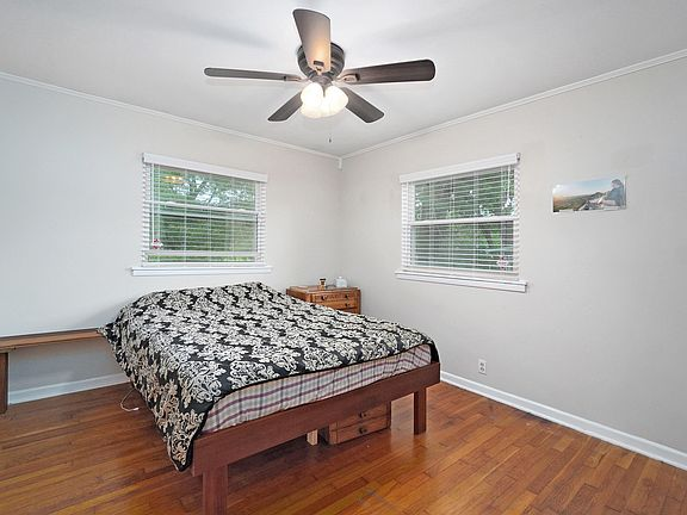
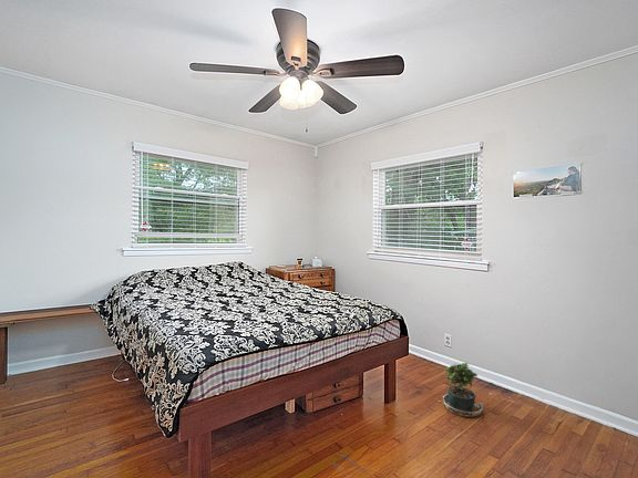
+ potted plant [436,362,484,418]
